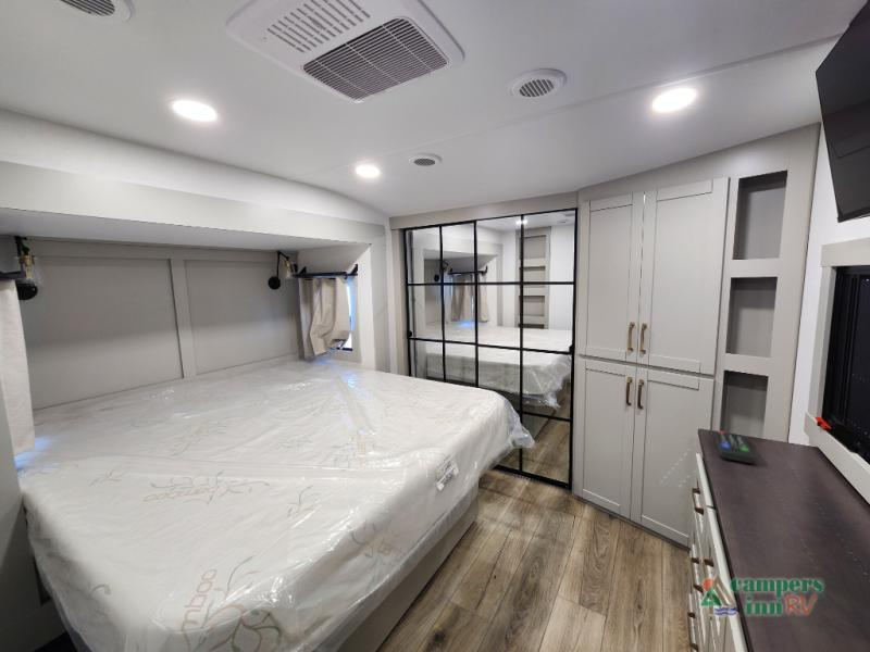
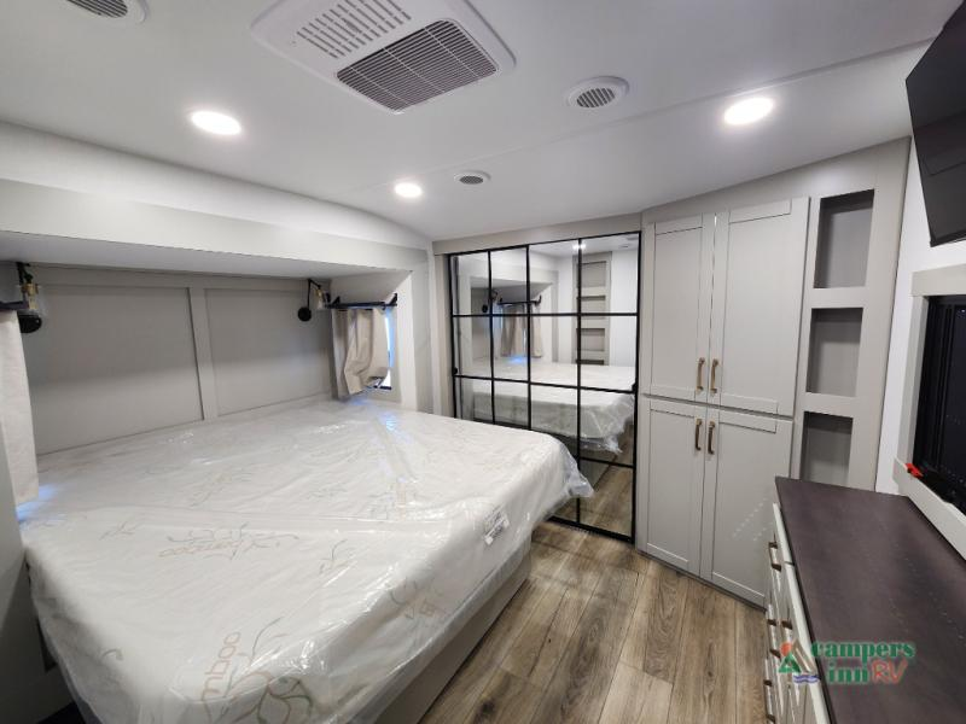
- remote control [713,430,756,465]
